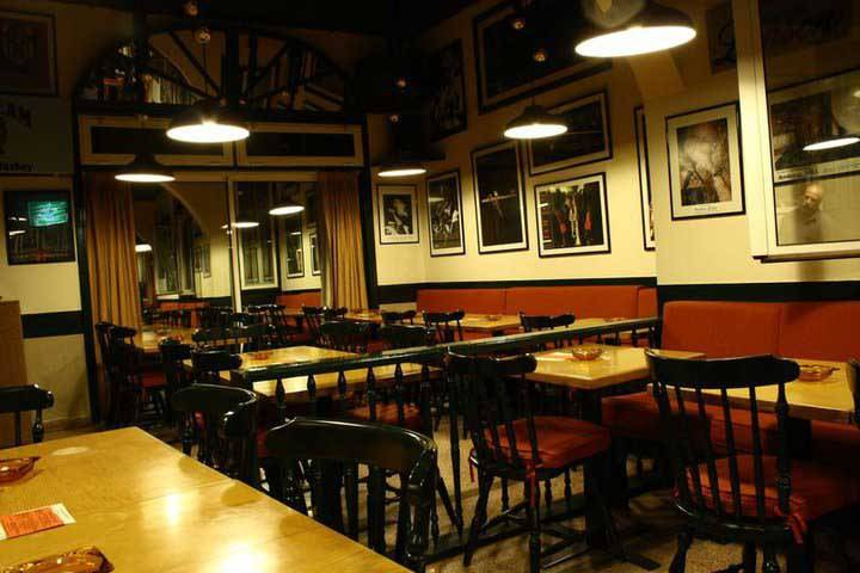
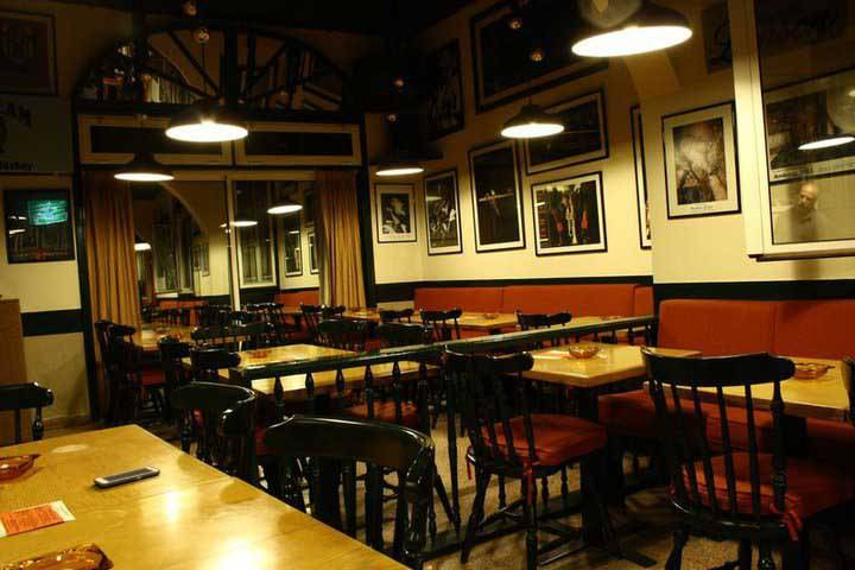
+ cell phone [93,466,162,488]
